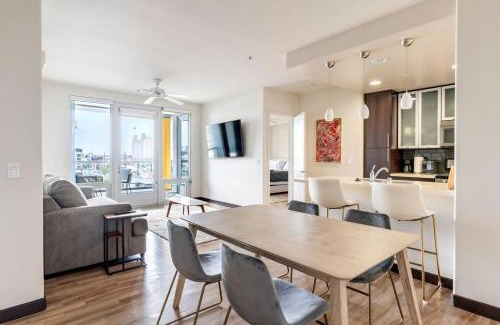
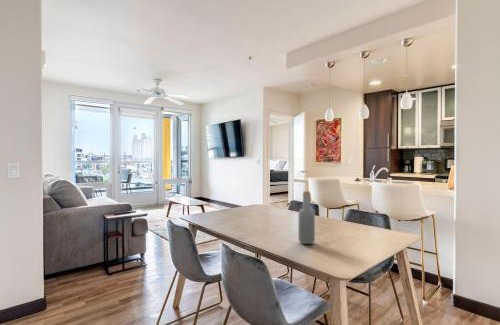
+ bottle [297,190,316,245]
